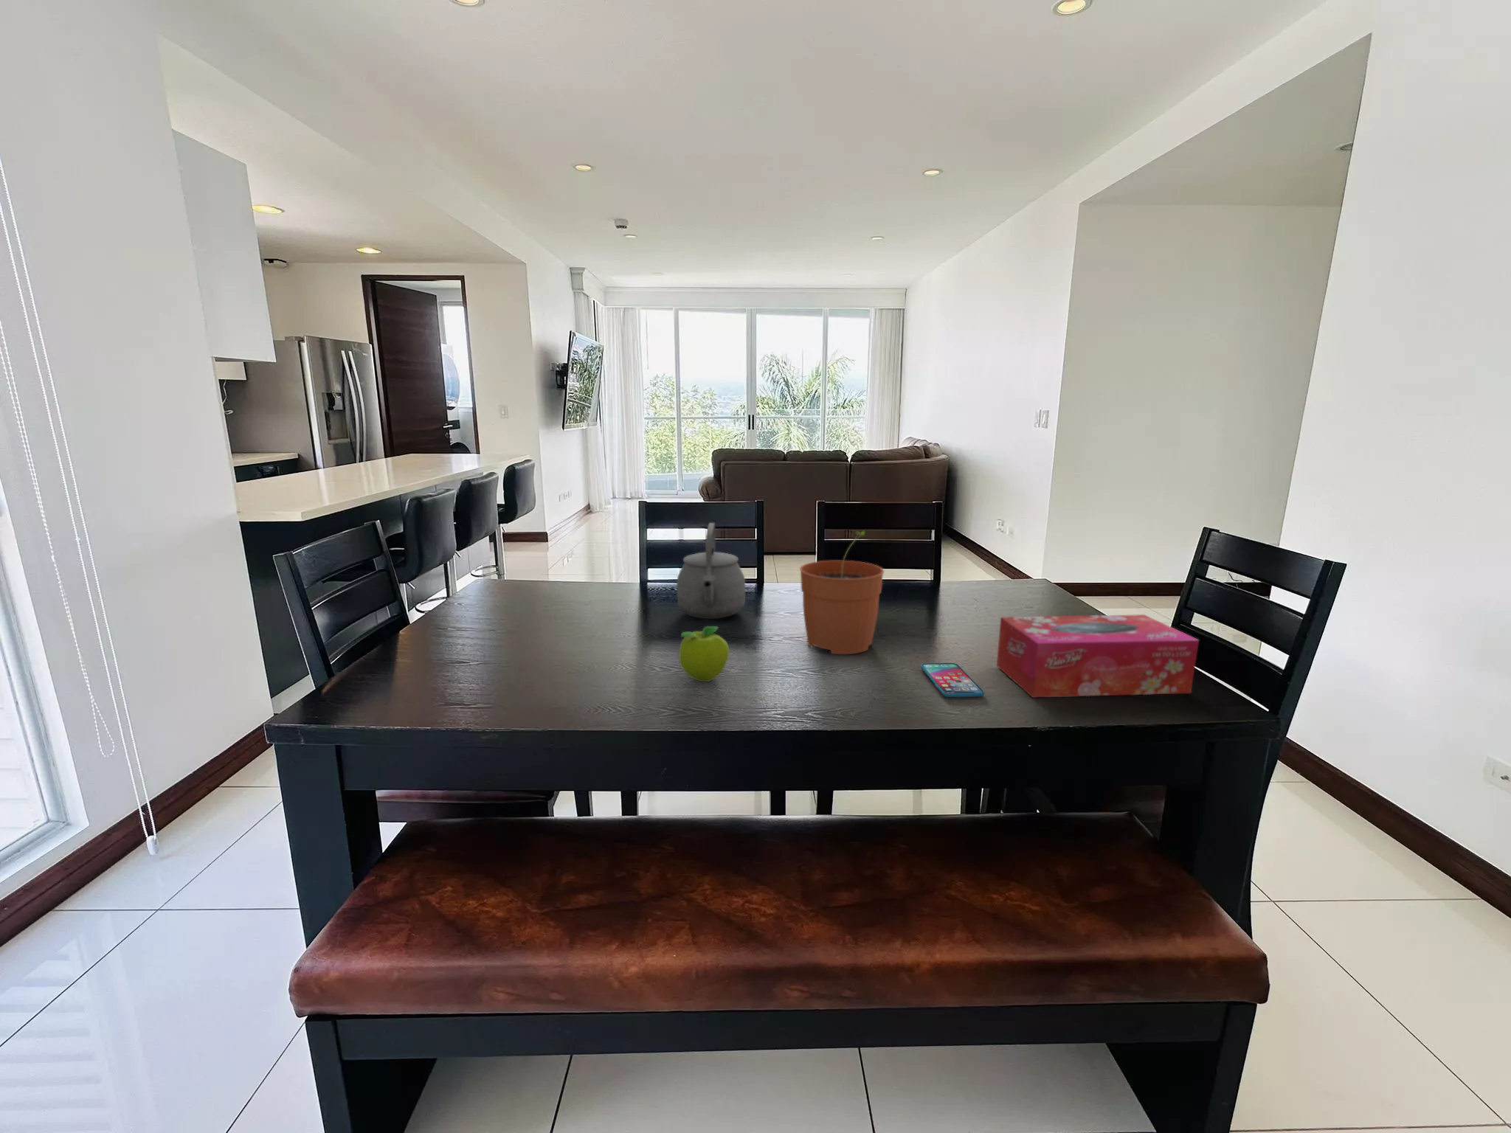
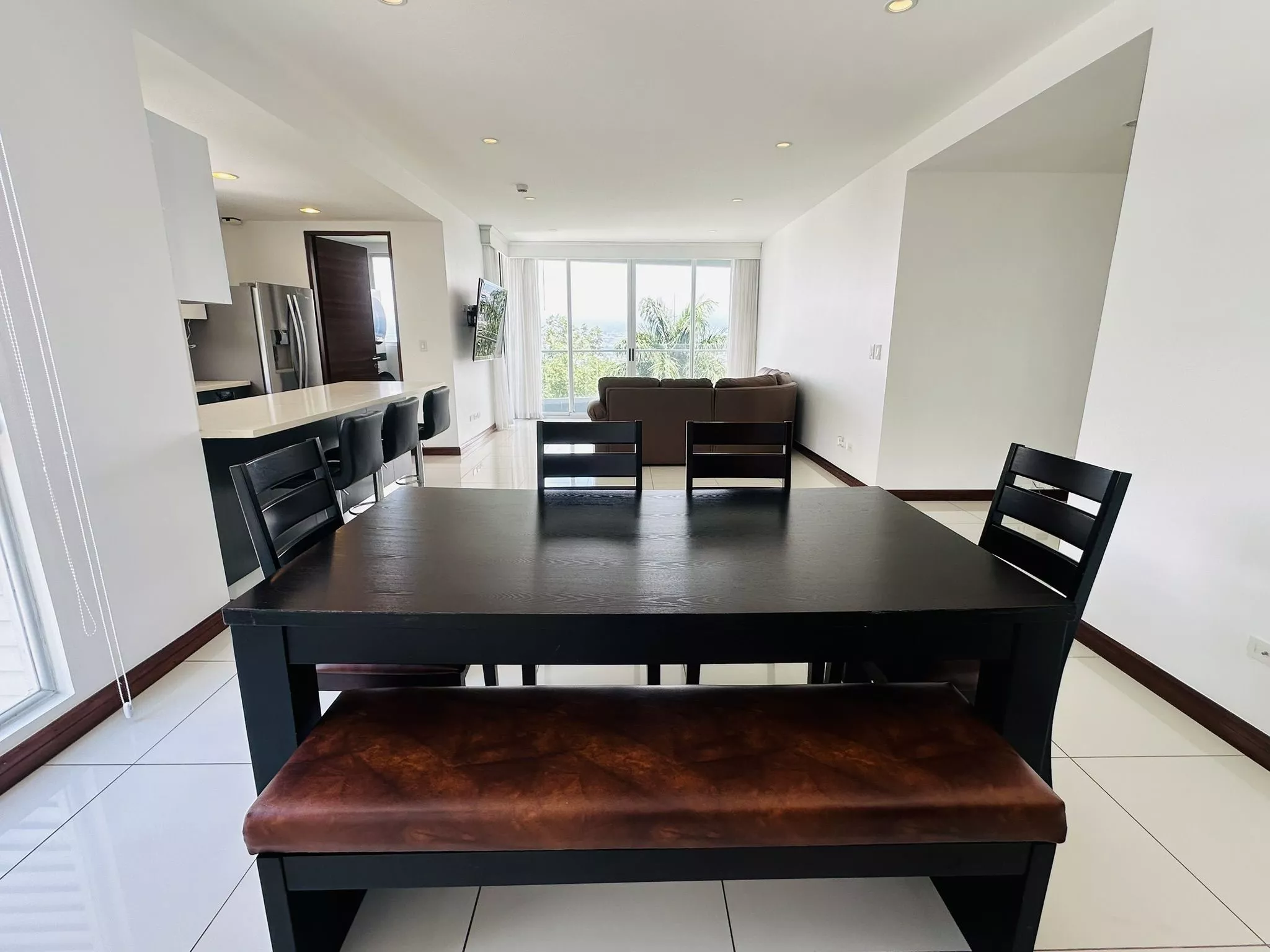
- plant pot [800,531,885,655]
- fruit [678,626,729,682]
- tissue box [996,614,1199,697]
- smartphone [920,663,985,697]
- tea kettle [676,522,746,620]
